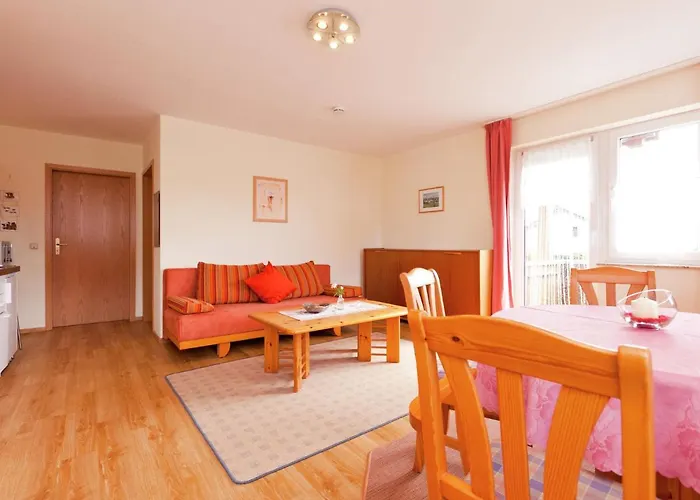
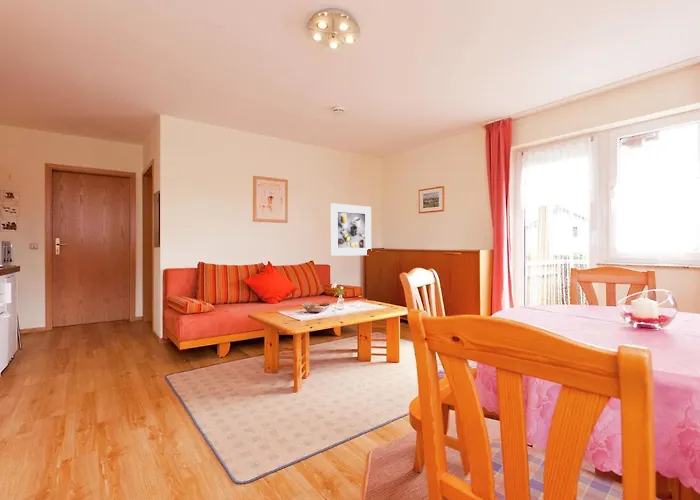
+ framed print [329,202,372,257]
